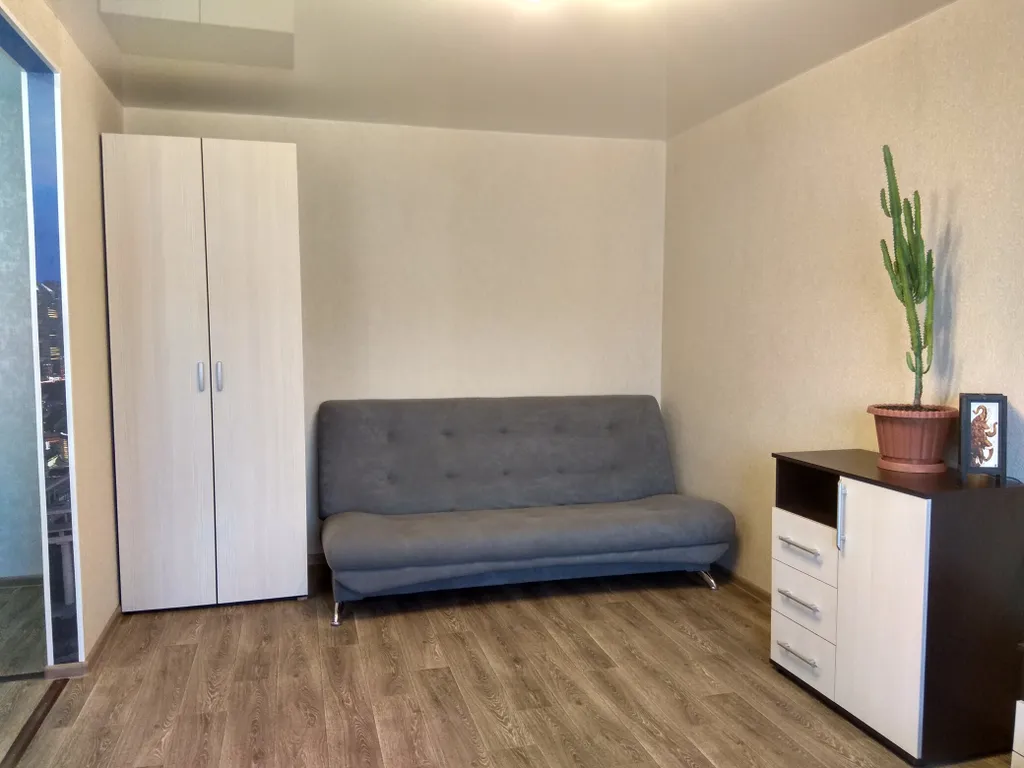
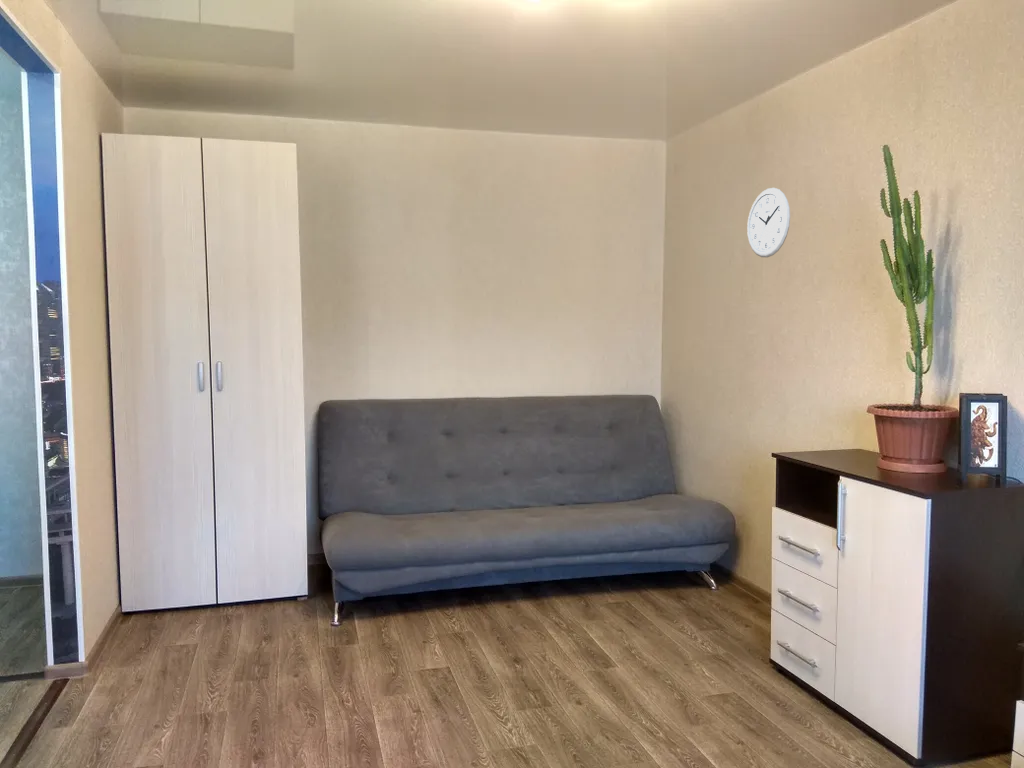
+ wall clock [746,187,791,258]
